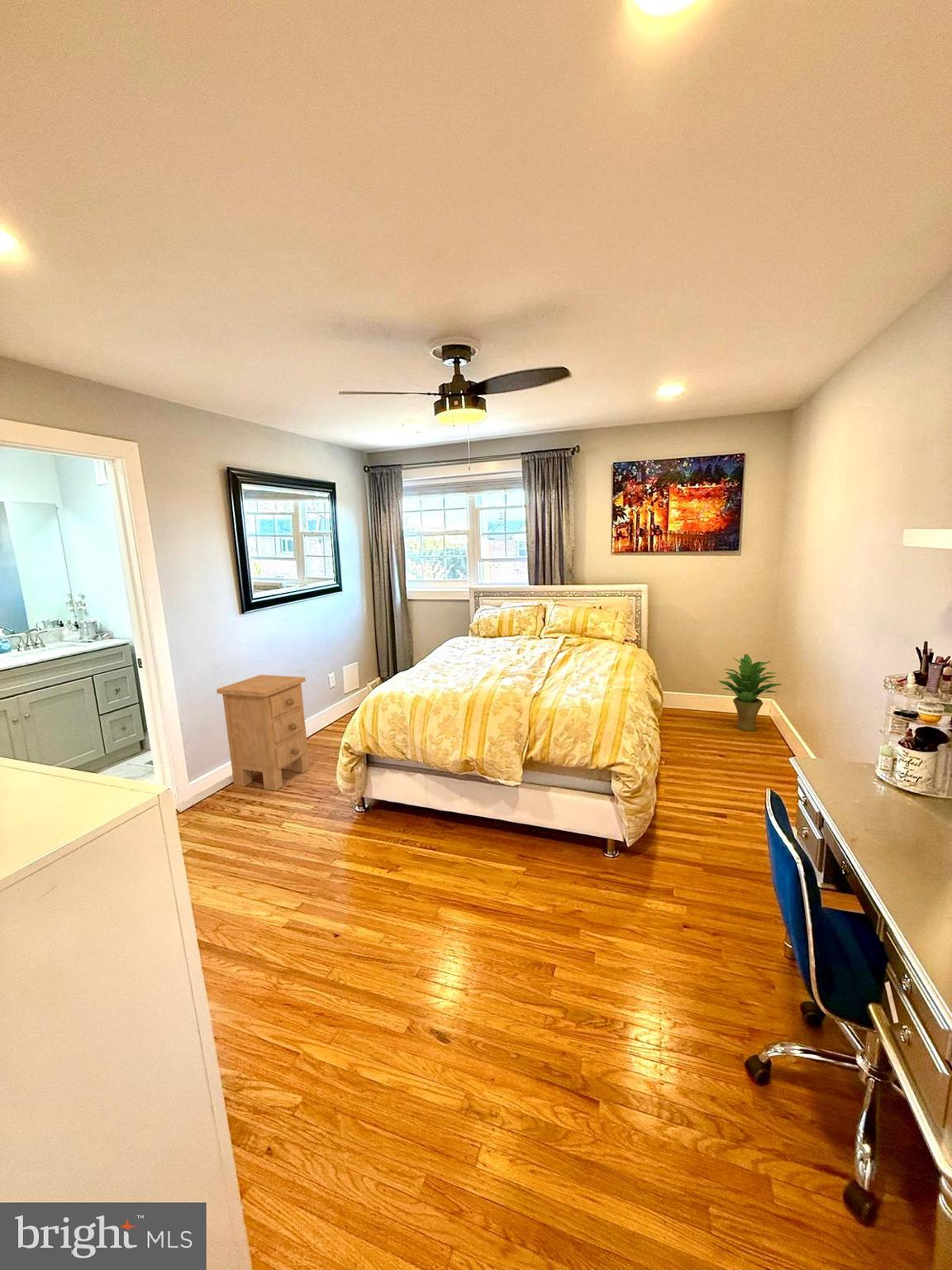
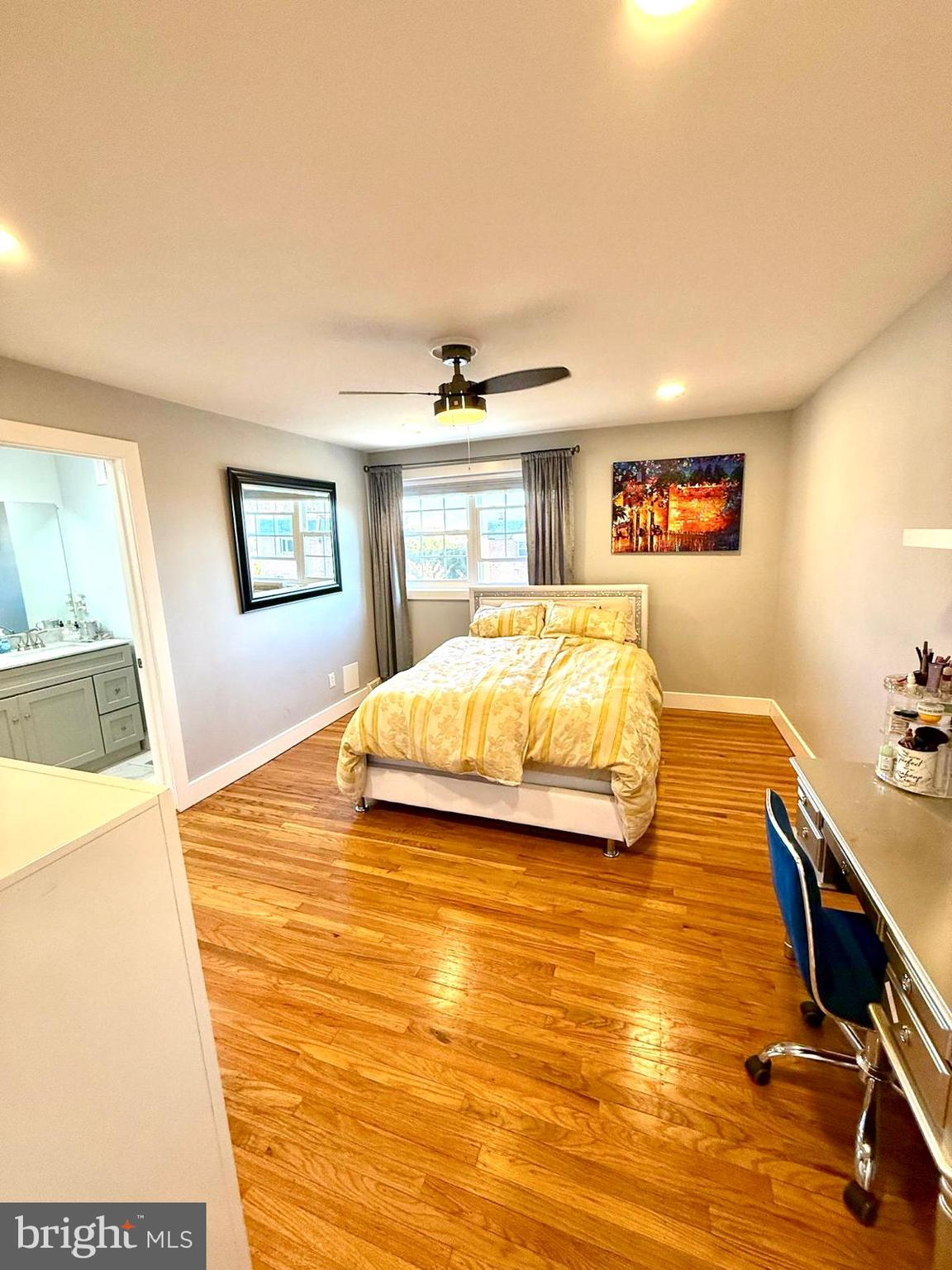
- nightstand [216,674,310,791]
- potted plant [717,653,783,732]
